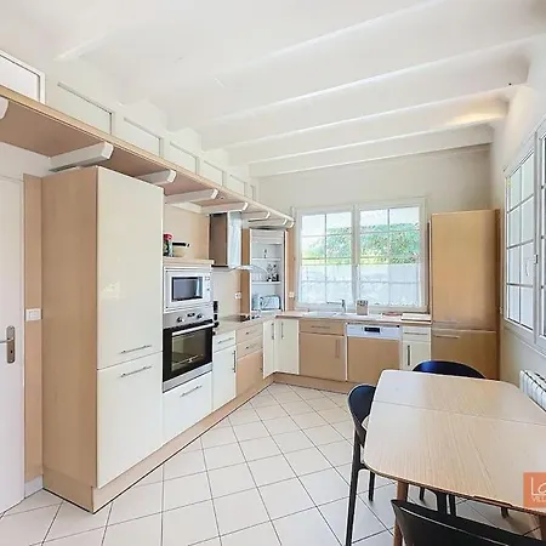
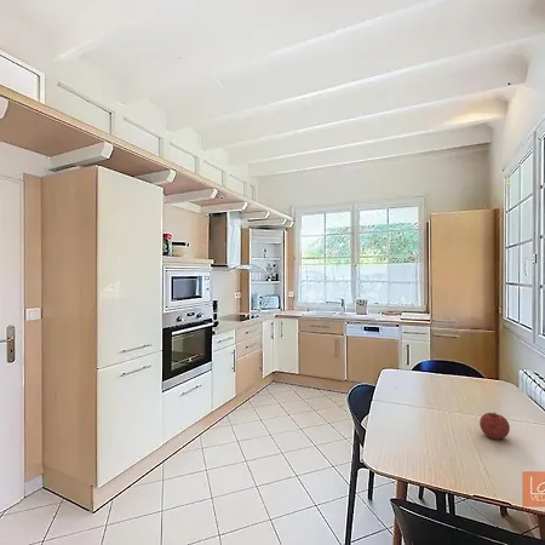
+ fruit [478,411,511,441]
